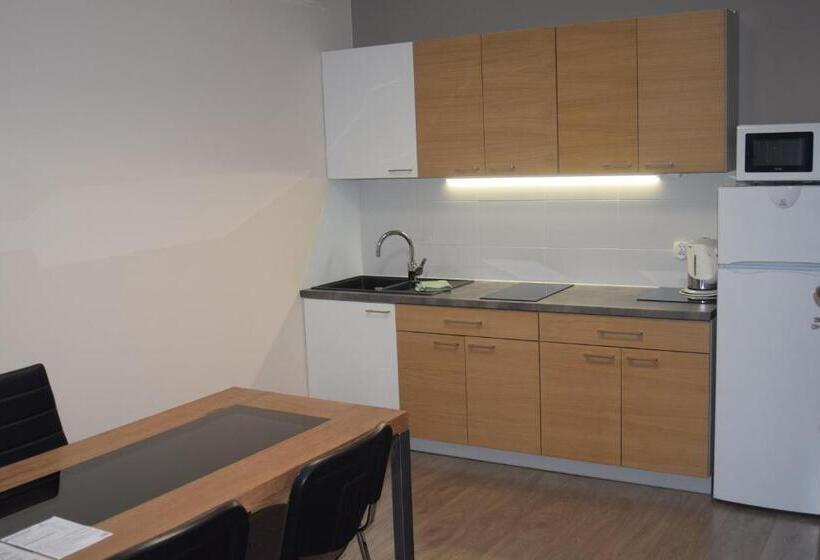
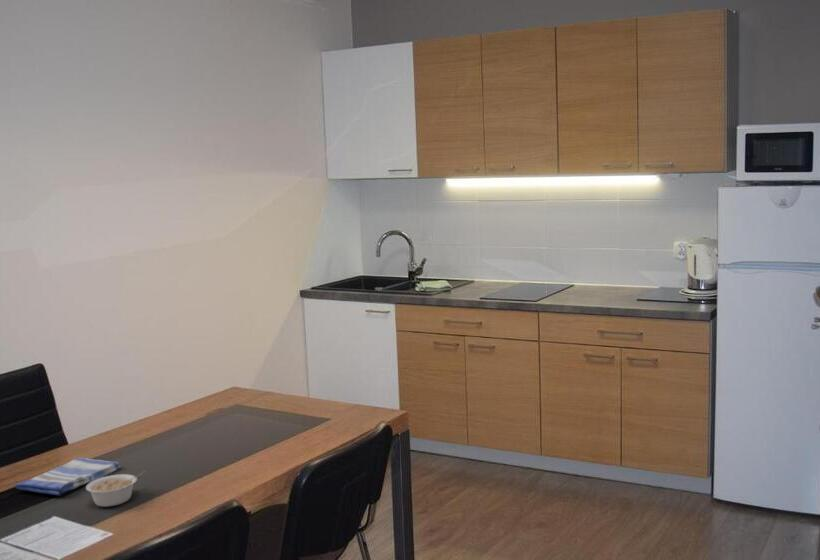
+ legume [85,469,147,508]
+ dish towel [13,457,121,496]
